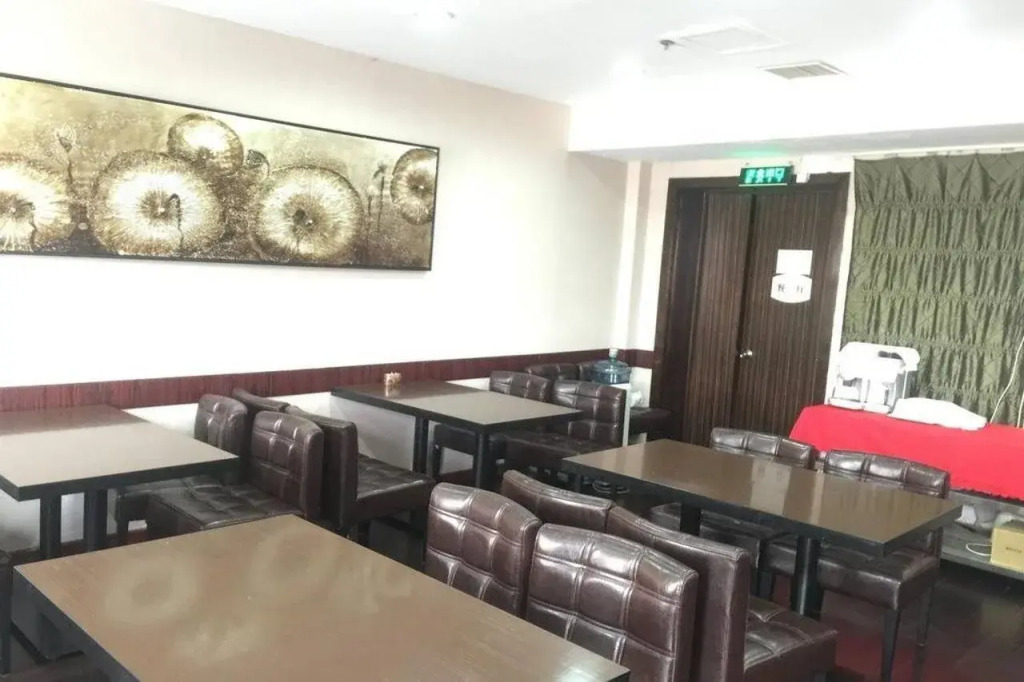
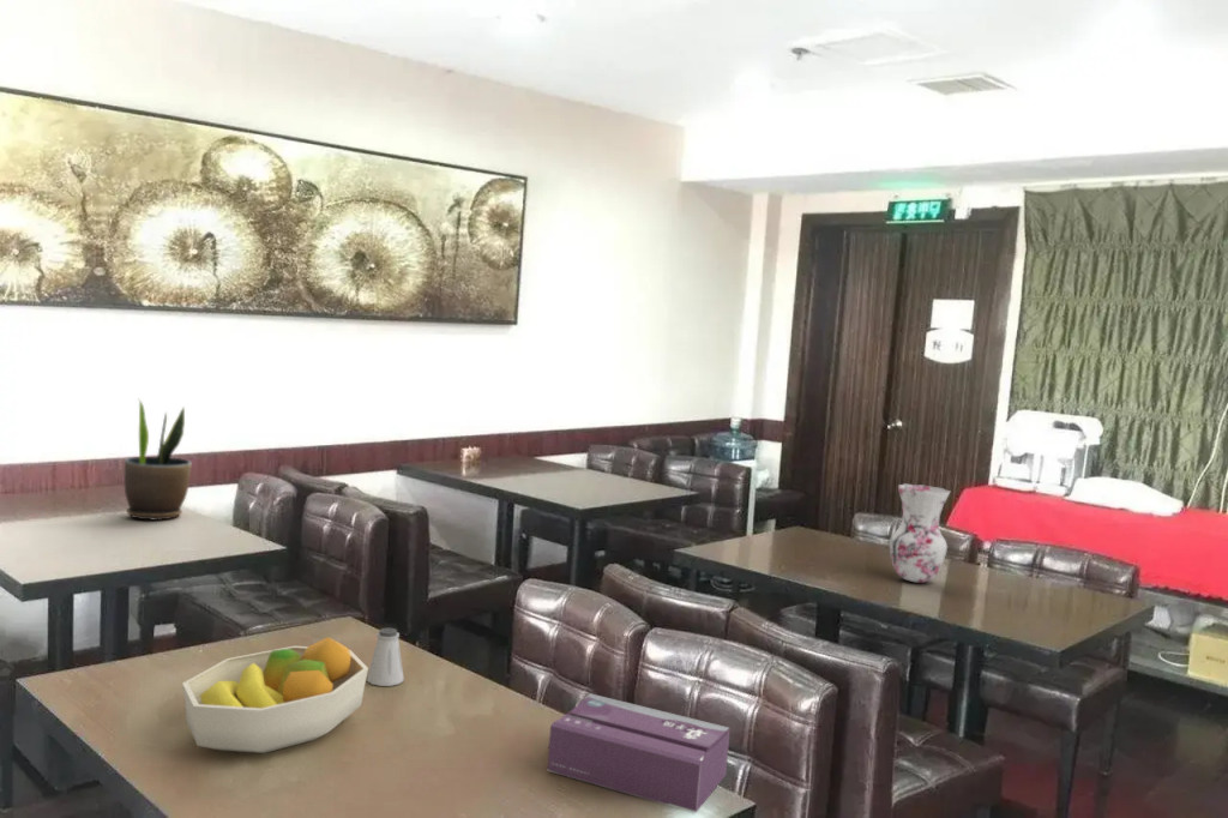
+ vase [889,483,951,584]
+ tissue box [547,692,732,814]
+ saltshaker [366,627,405,687]
+ potted plant [122,398,193,522]
+ fruit bowl [181,636,369,754]
